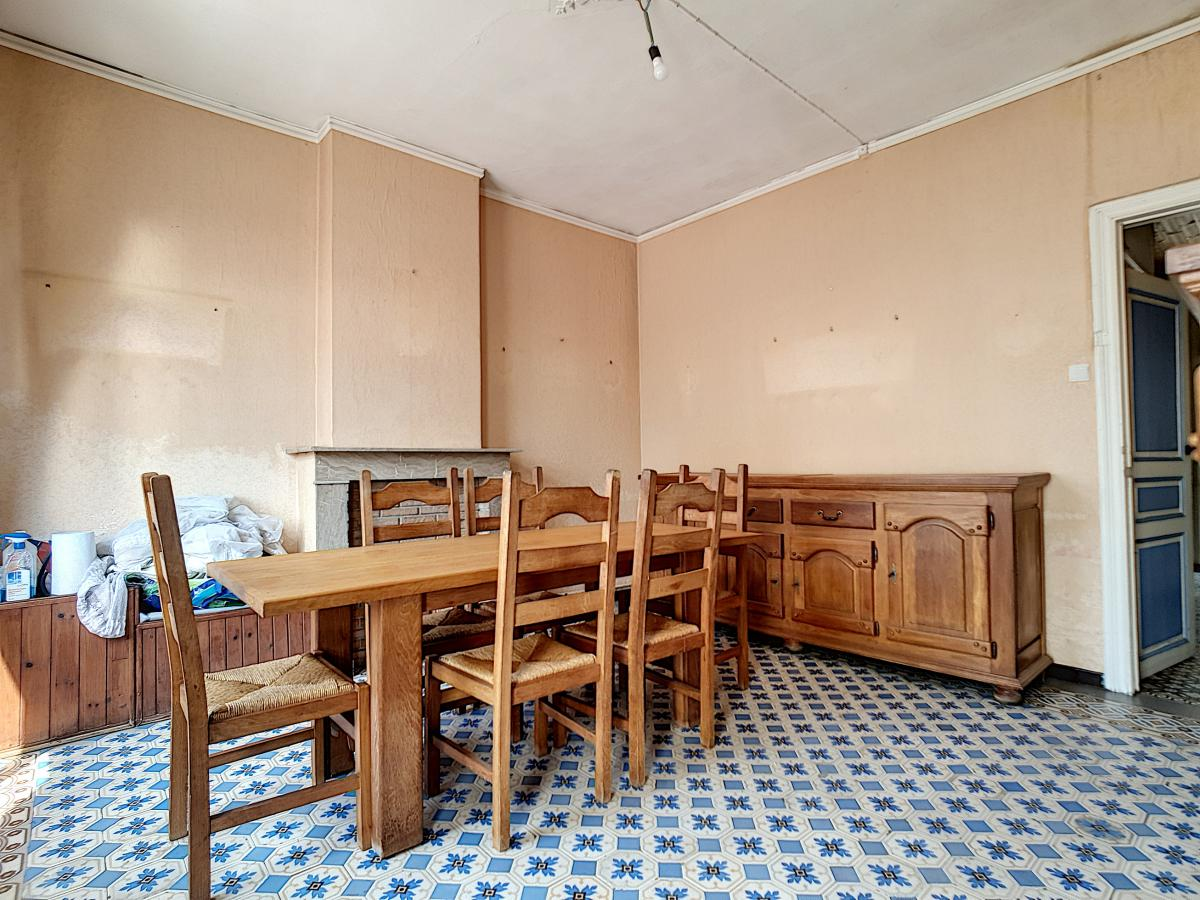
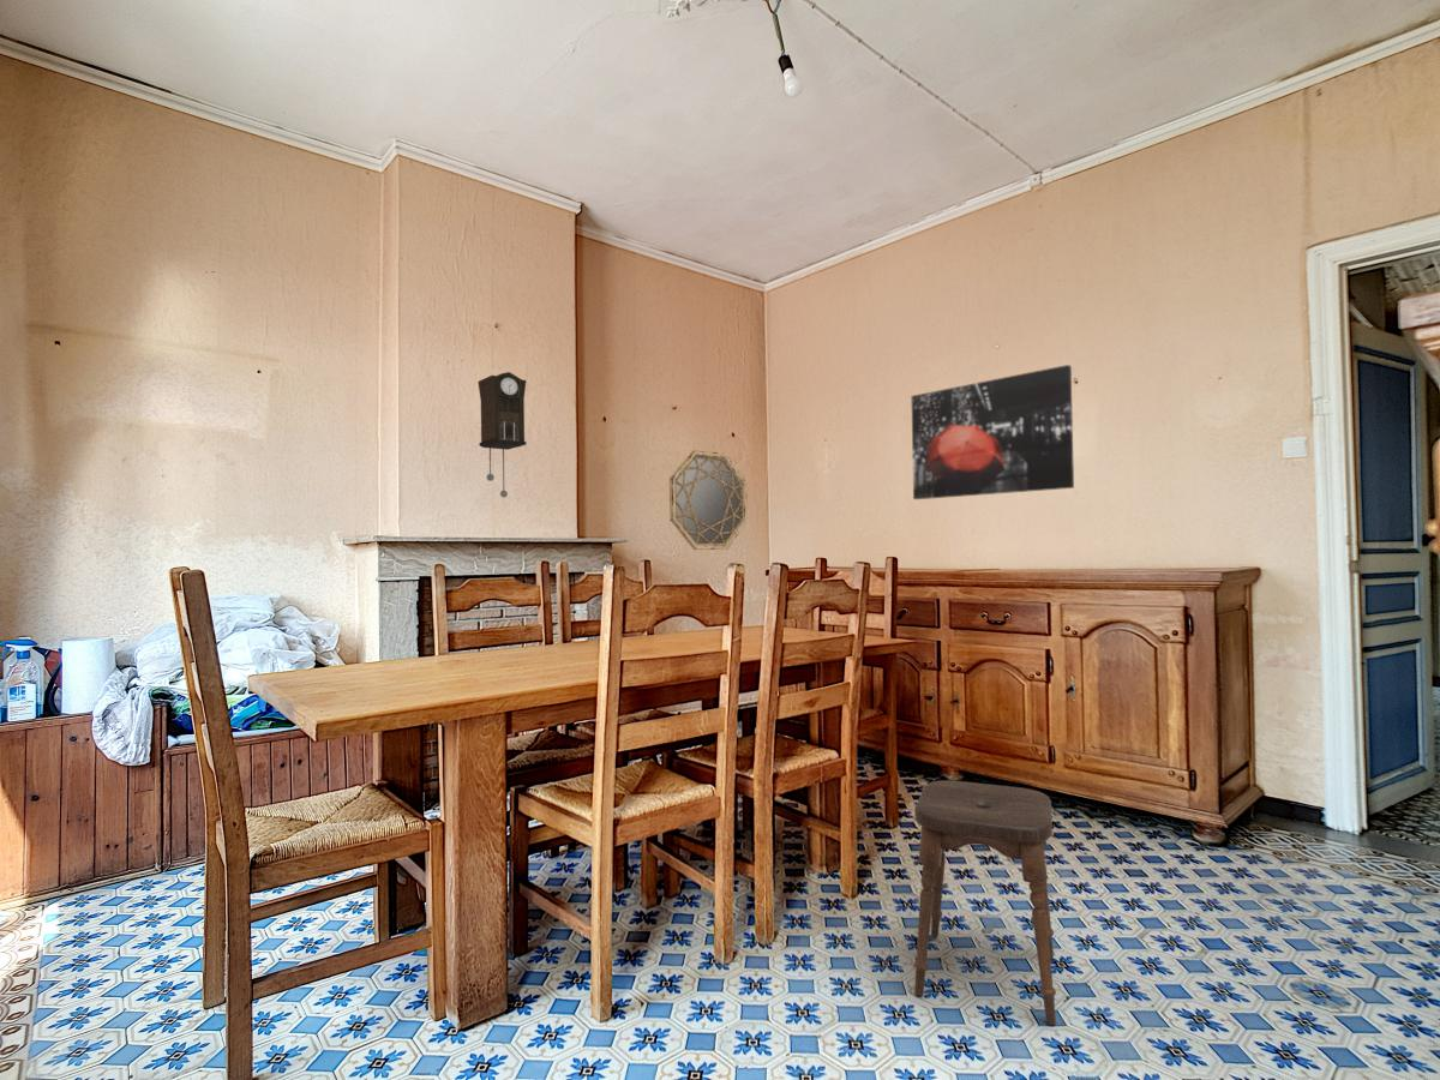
+ stool [913,779,1057,1026]
+ wall art [911,364,1075,500]
+ pendulum clock [478,371,528,498]
+ home mirror [668,450,749,551]
